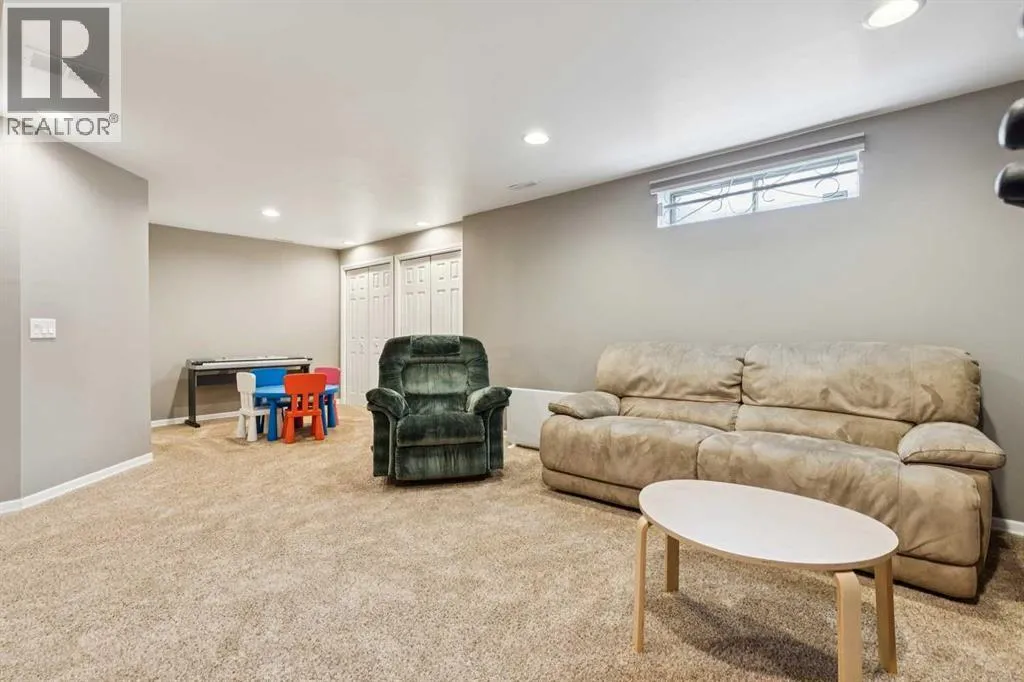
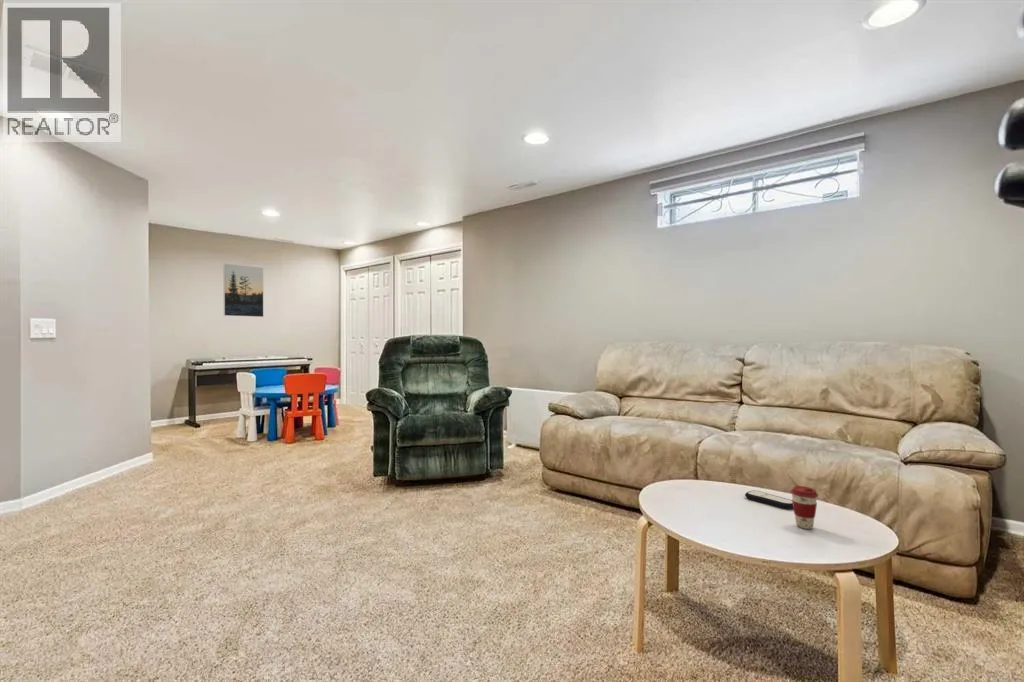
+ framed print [222,263,264,318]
+ coffee cup [790,485,819,530]
+ remote control [744,489,793,510]
